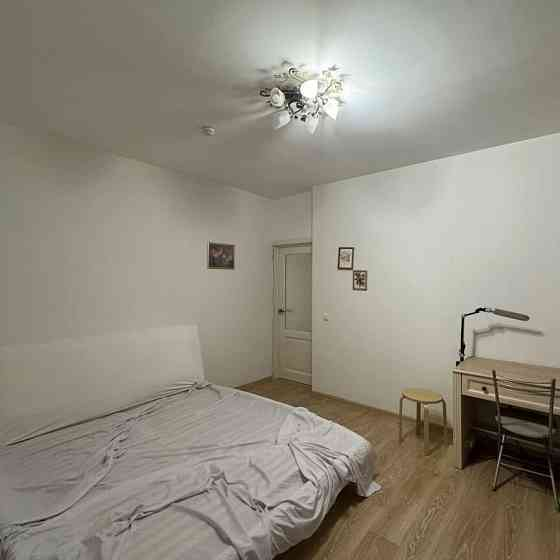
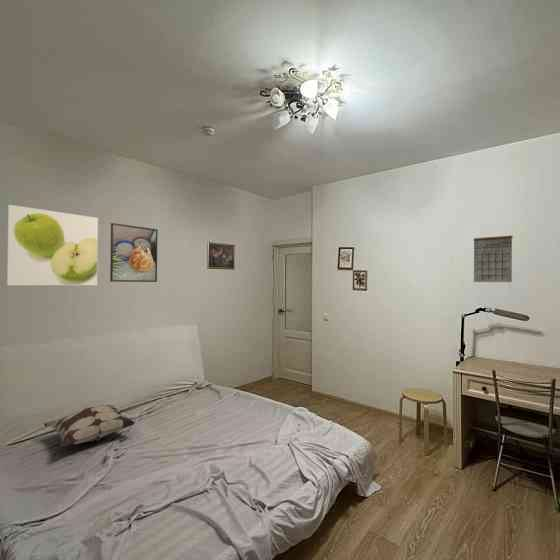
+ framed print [109,222,159,283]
+ calendar [473,227,513,283]
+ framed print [6,204,99,286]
+ decorative pillow [43,404,136,448]
